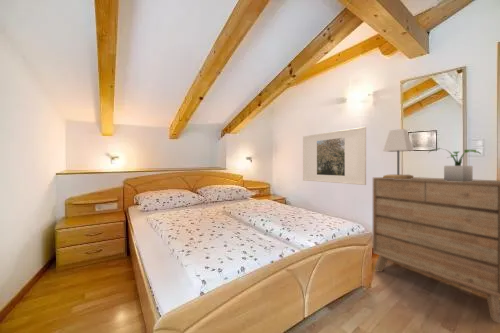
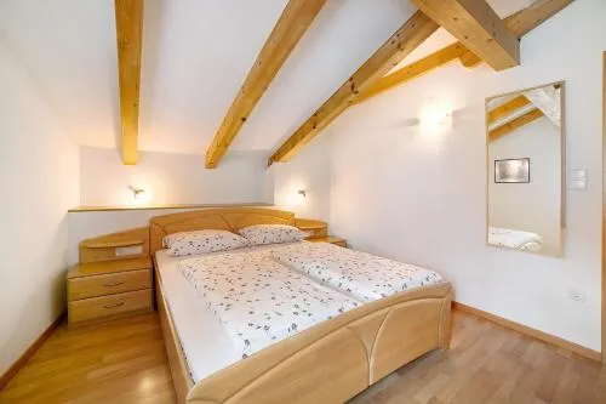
- lamp [382,128,415,179]
- potted plant [427,147,482,181]
- dresser [372,176,500,324]
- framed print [302,126,367,186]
